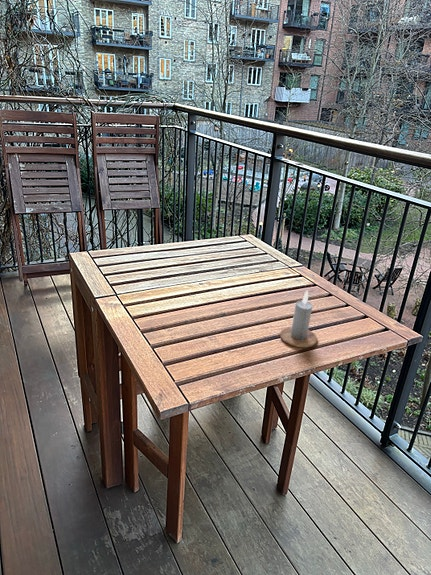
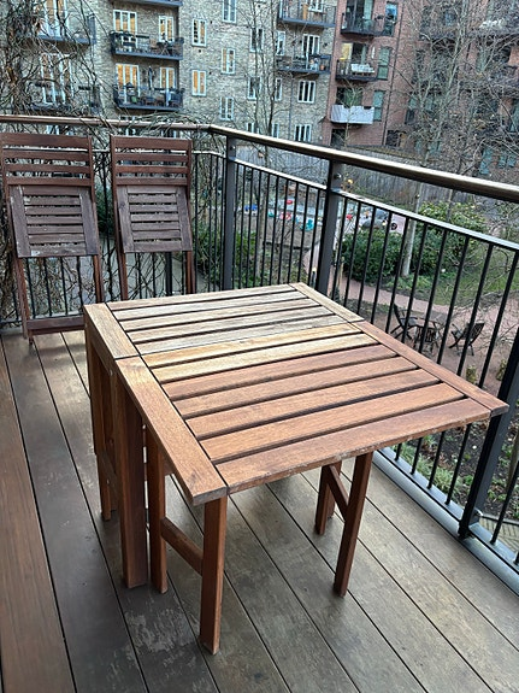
- candle [279,290,318,348]
